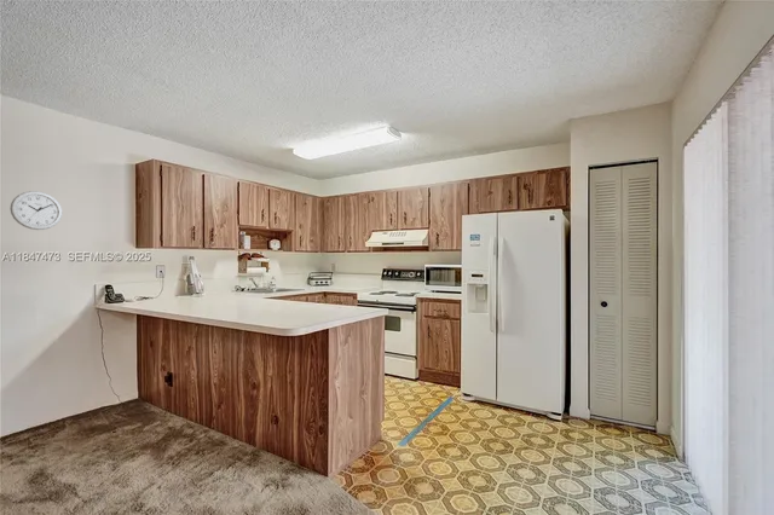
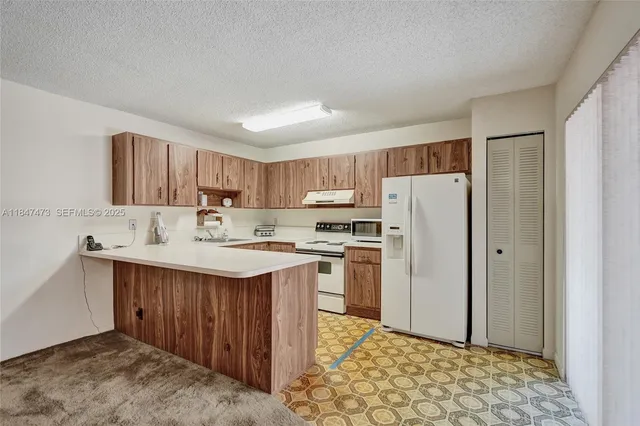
- wall clock [10,190,64,231]
